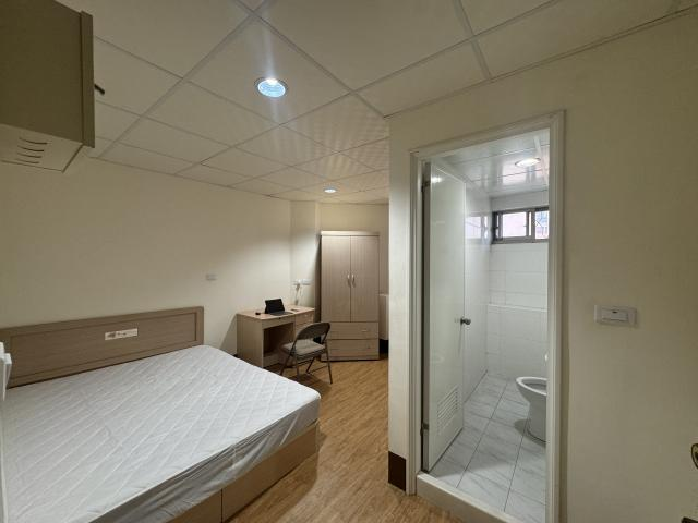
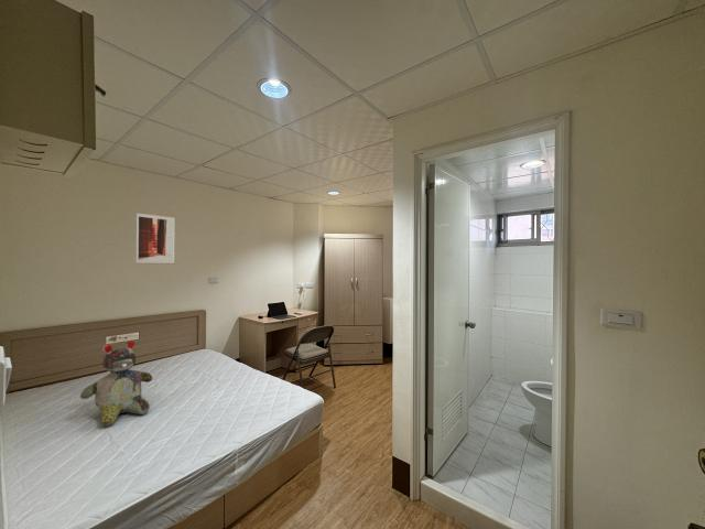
+ wall art [135,210,176,266]
+ stuffed bear [79,339,153,428]
